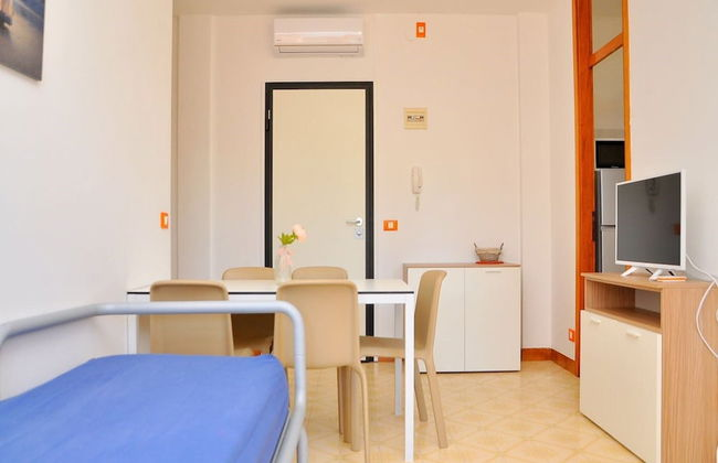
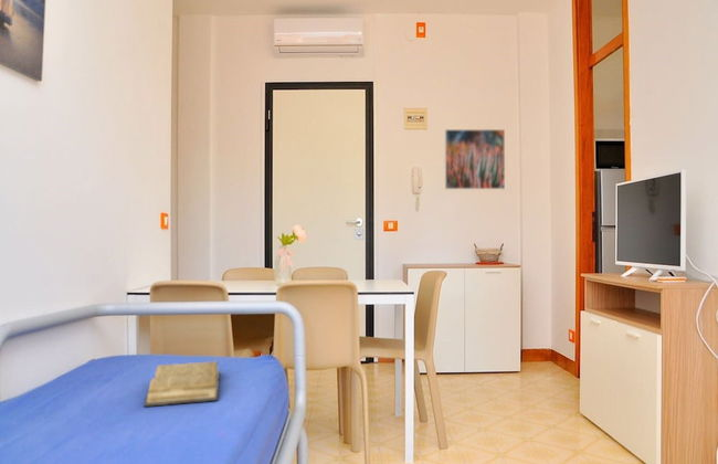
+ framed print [444,128,506,190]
+ diary [142,360,221,408]
